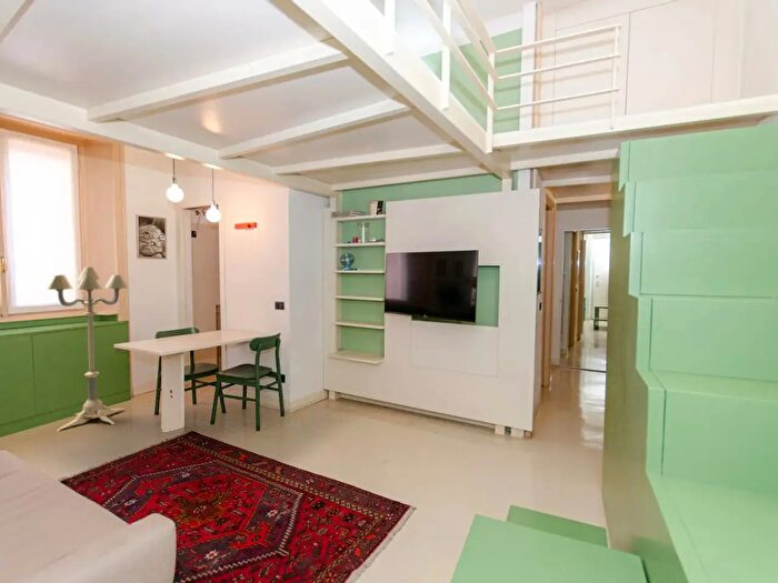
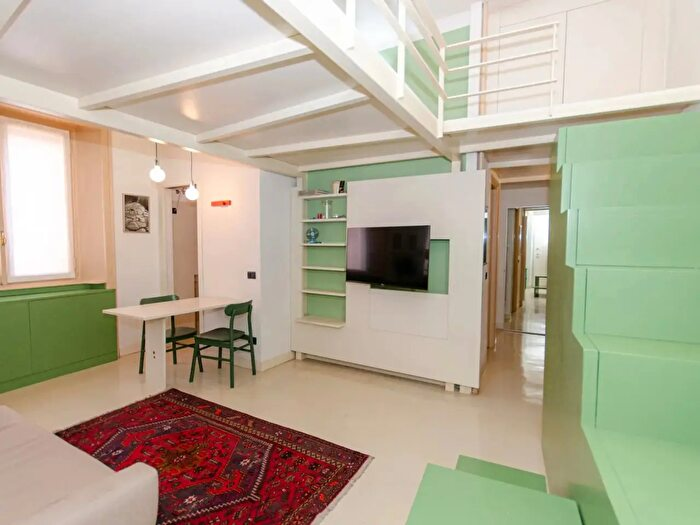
- floor lamp [46,265,129,432]
